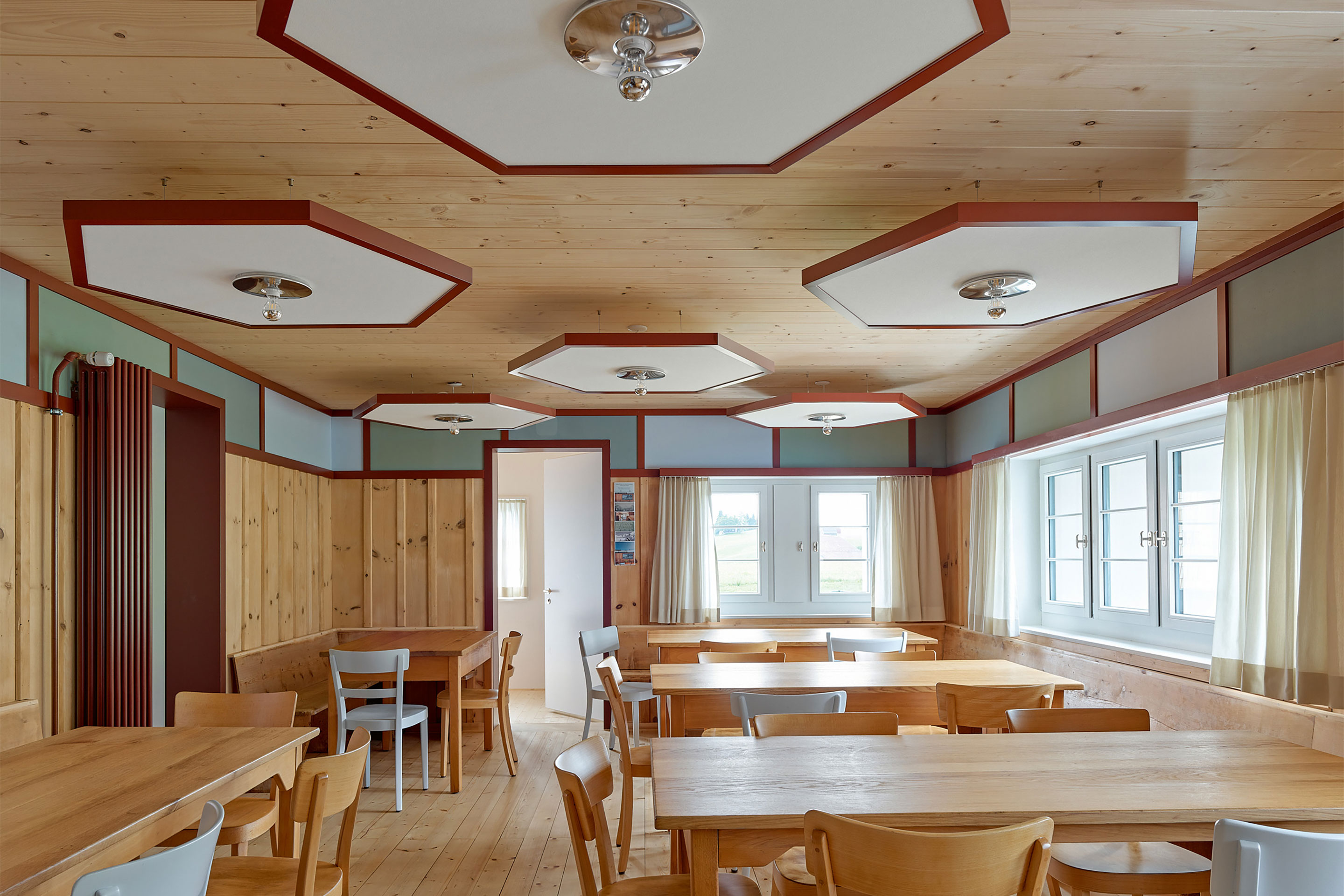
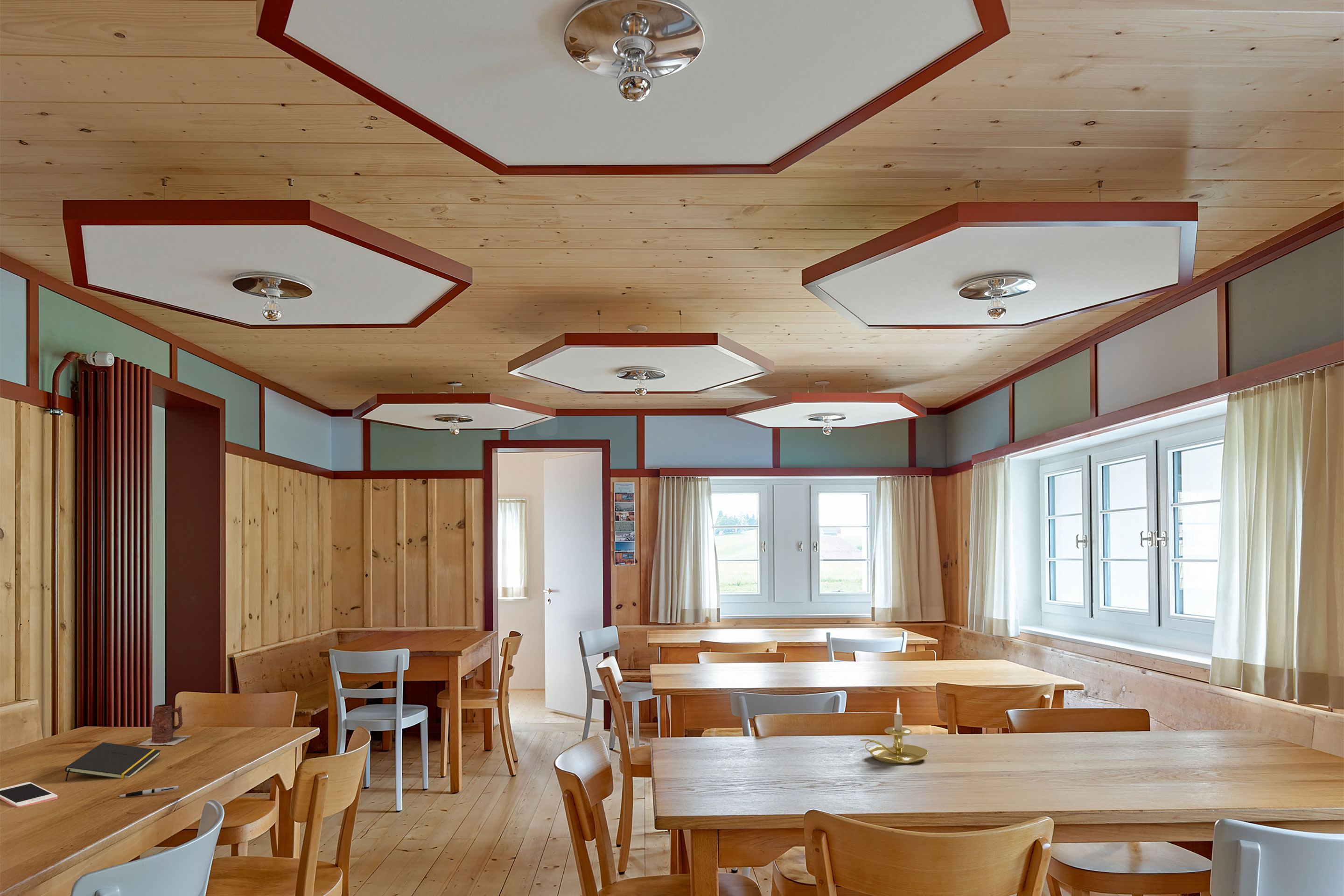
+ mug [137,704,192,746]
+ candle holder [860,698,929,764]
+ cell phone [0,782,58,808]
+ pen [118,785,180,798]
+ notepad [64,742,161,782]
